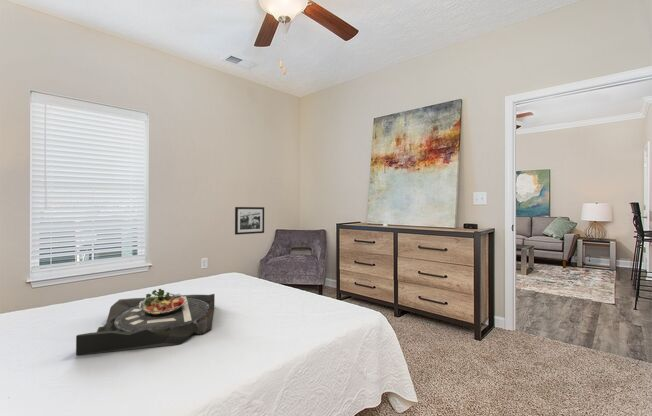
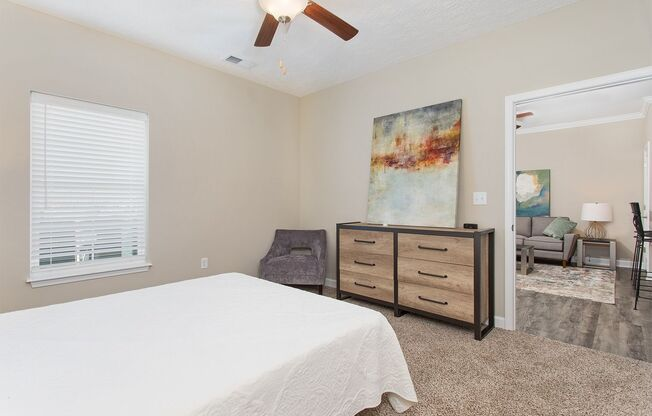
- picture frame [234,206,265,236]
- serving tray [75,288,216,356]
